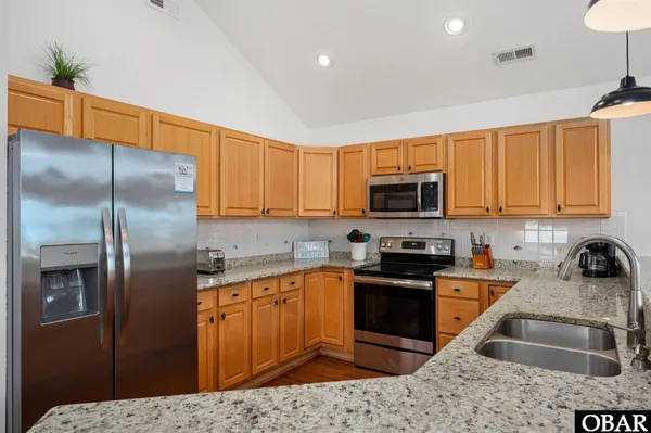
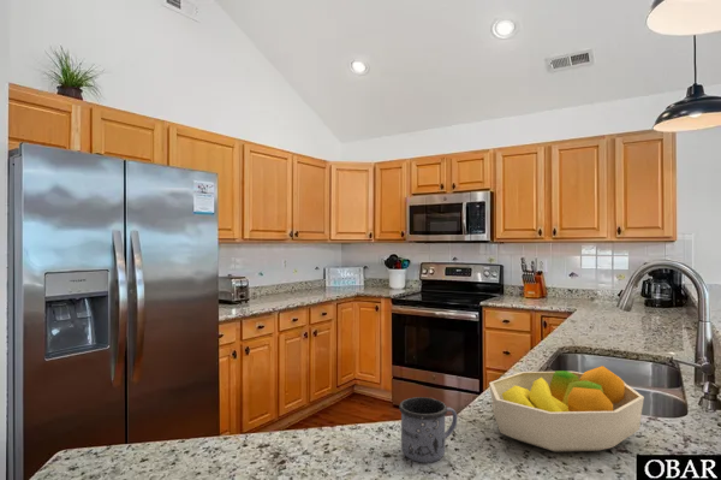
+ mug [398,396,458,464]
+ fruit bowl [488,365,645,452]
